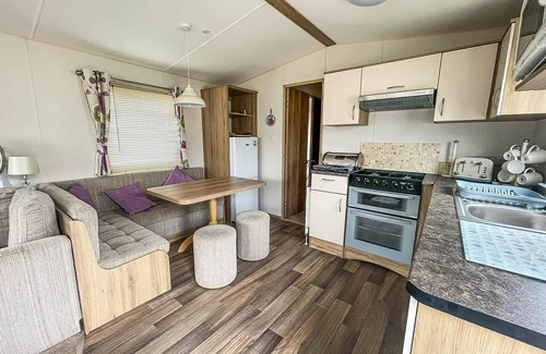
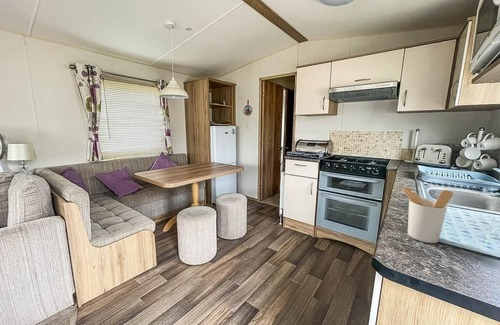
+ utensil holder [399,186,454,244]
